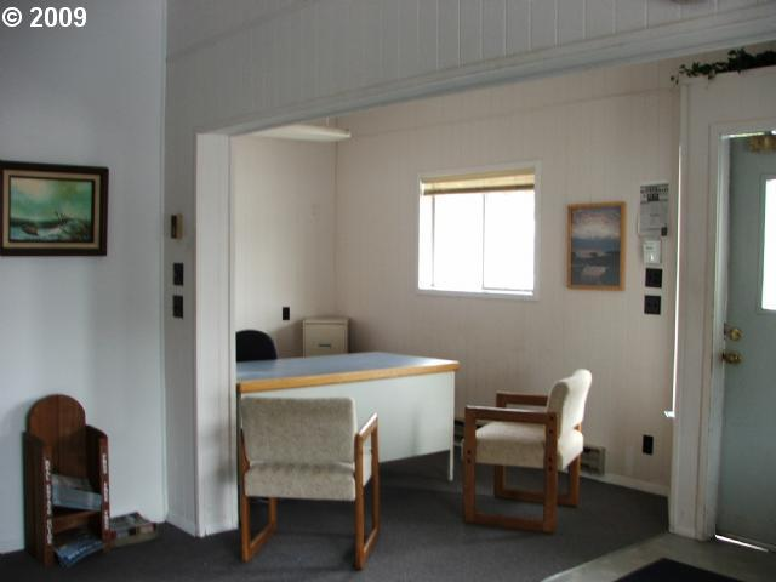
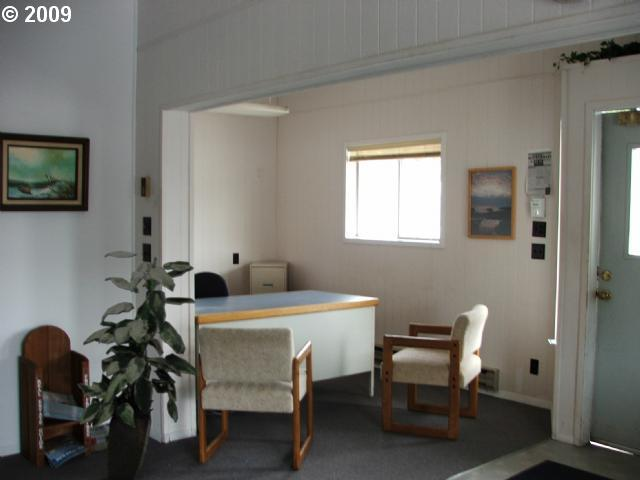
+ indoor plant [76,250,199,480]
